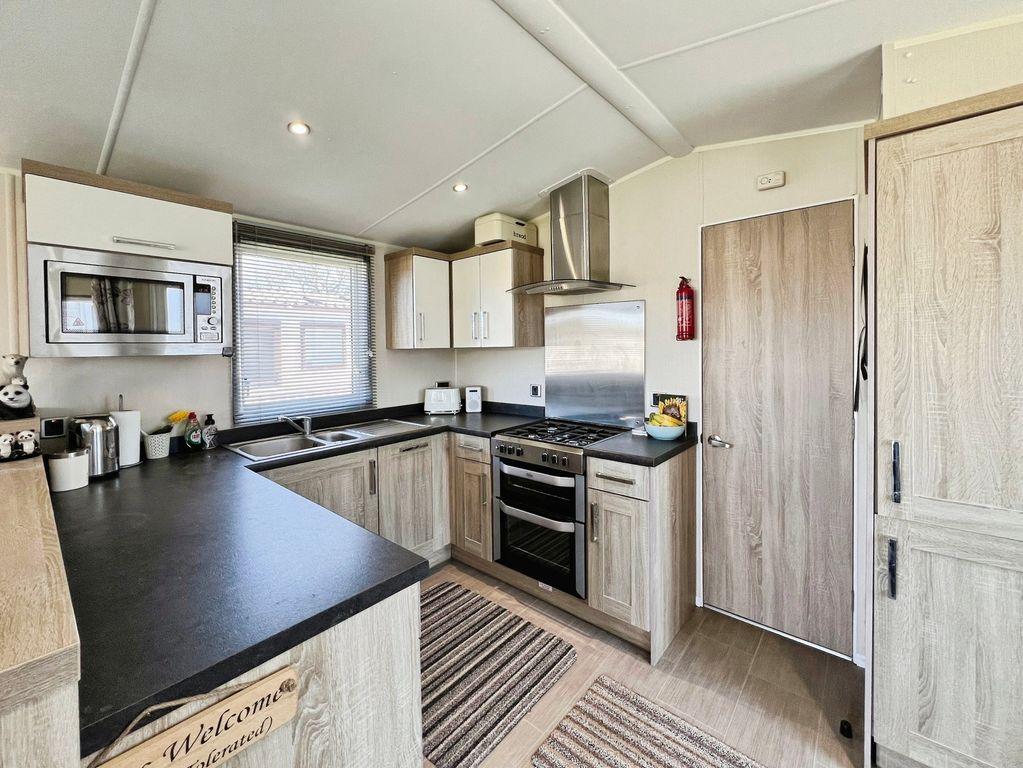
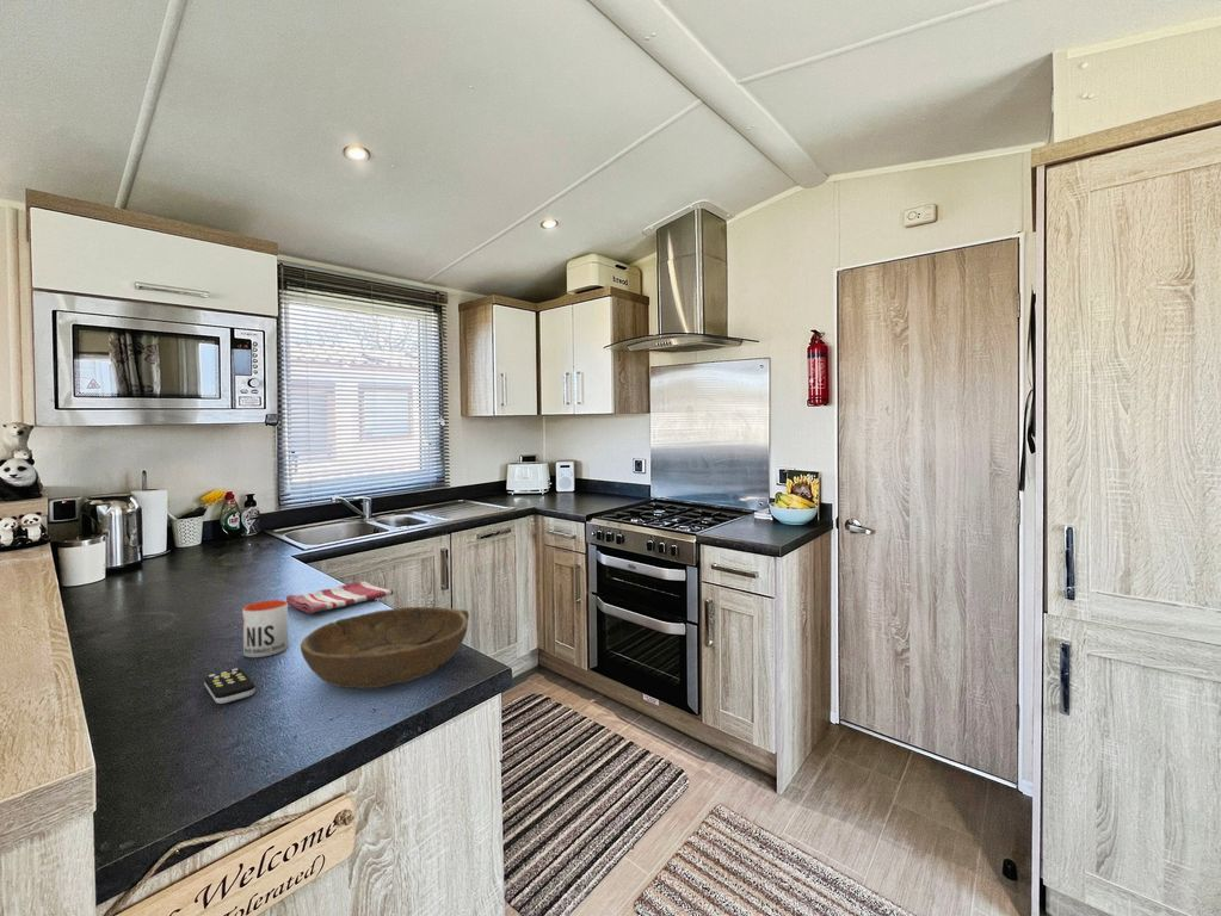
+ remote control [203,668,257,705]
+ dish towel [285,581,395,614]
+ mug [241,599,289,658]
+ bowl [300,606,470,689]
